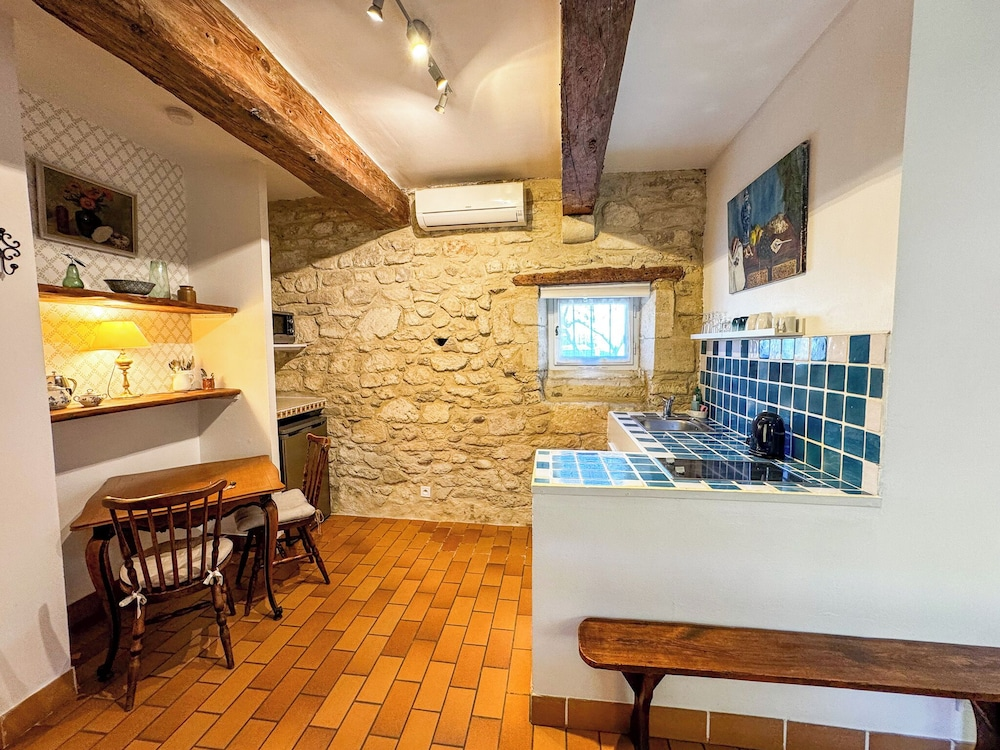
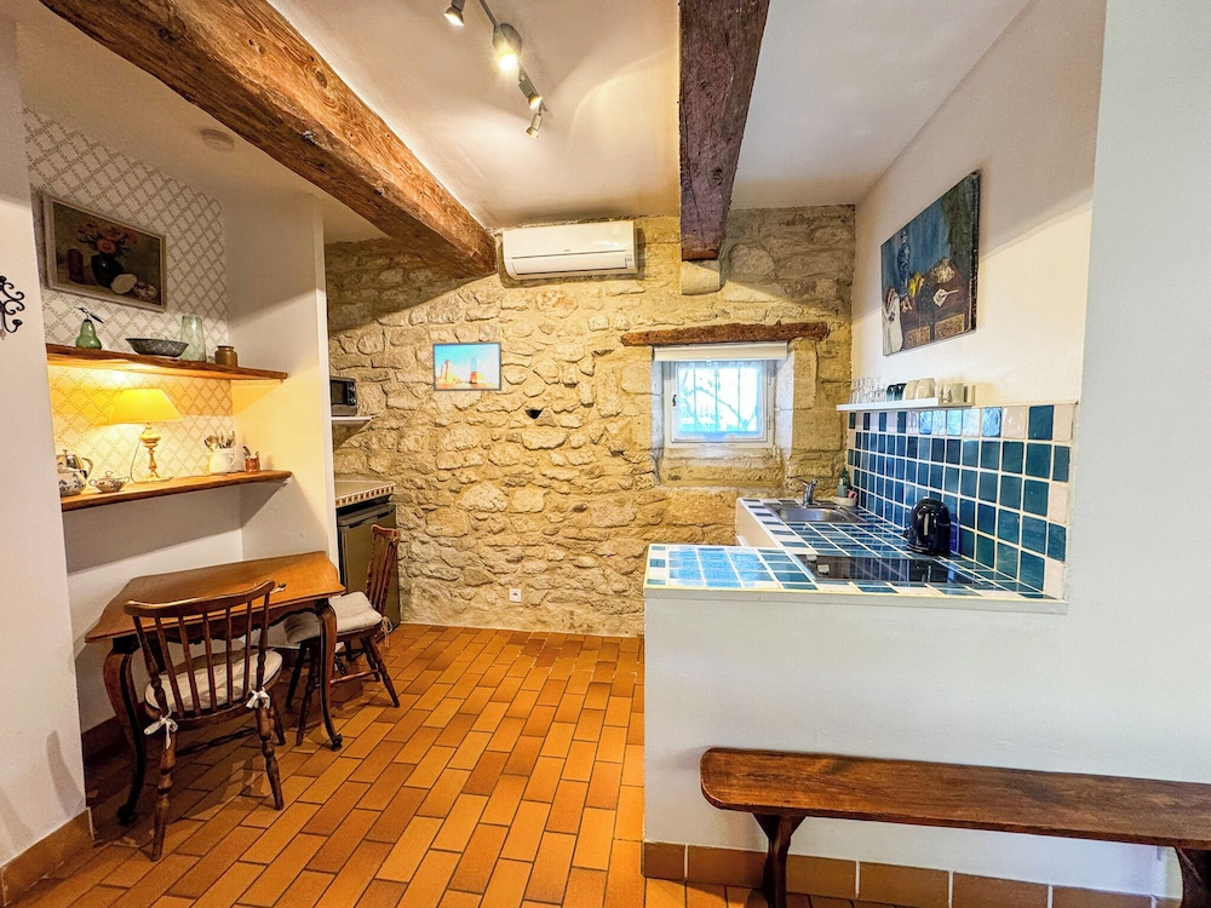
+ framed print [431,340,503,392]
